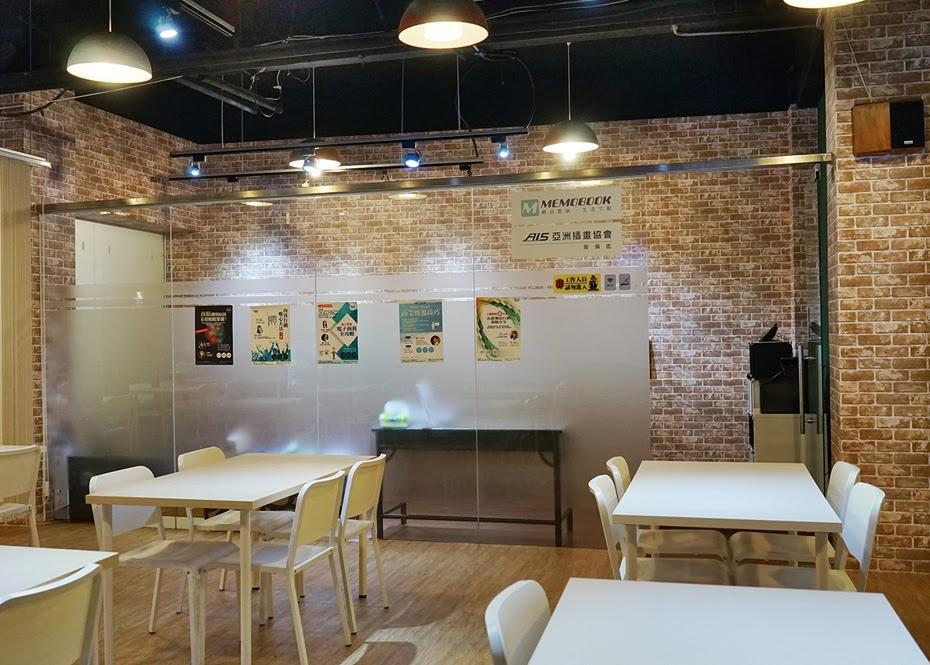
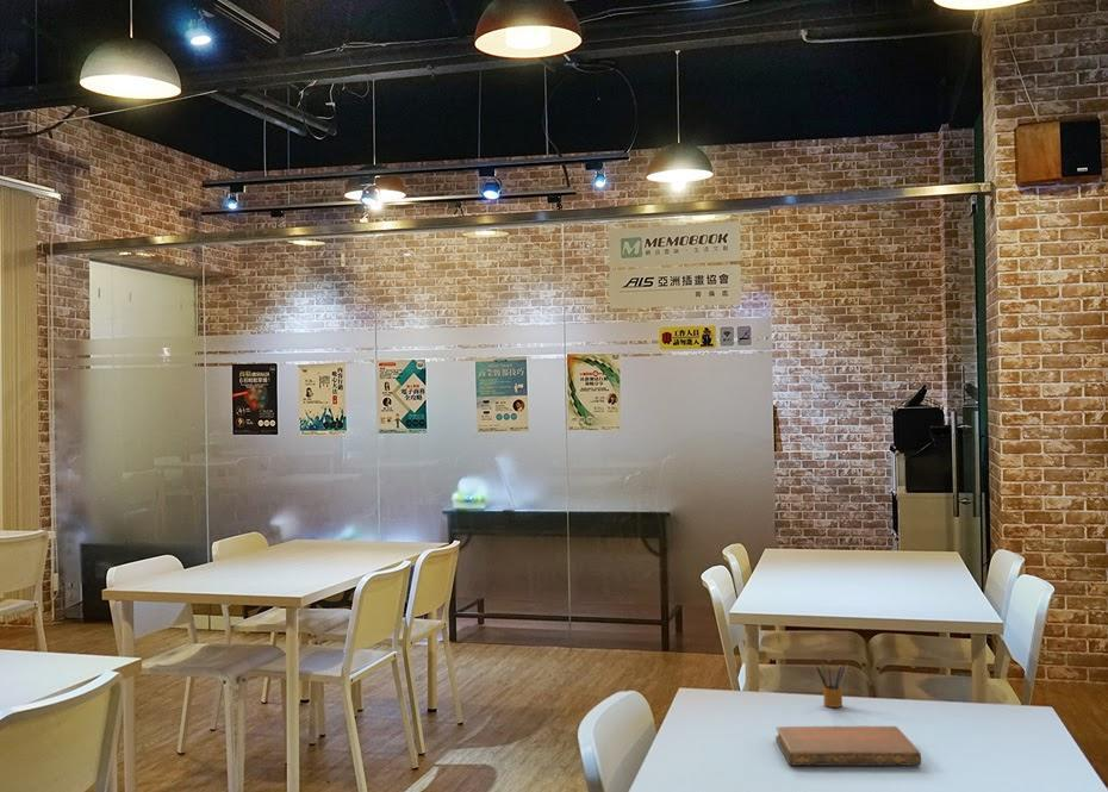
+ pencil box [815,662,849,709]
+ notebook [774,725,922,767]
